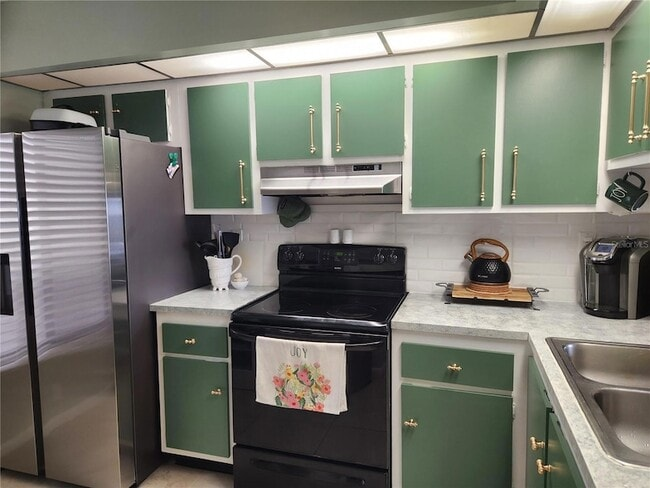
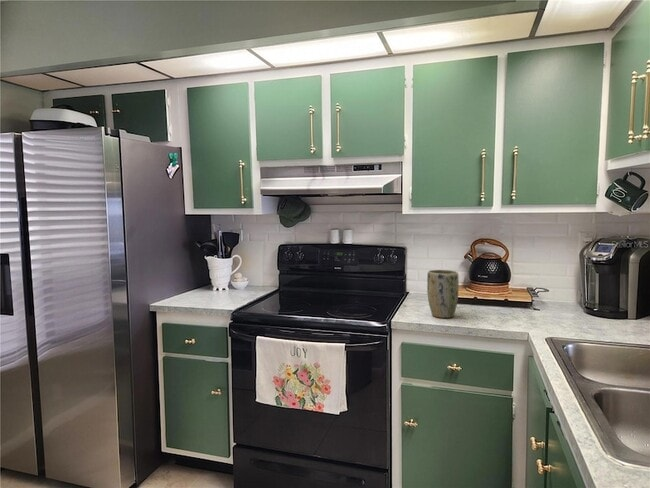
+ plant pot [426,269,460,319]
